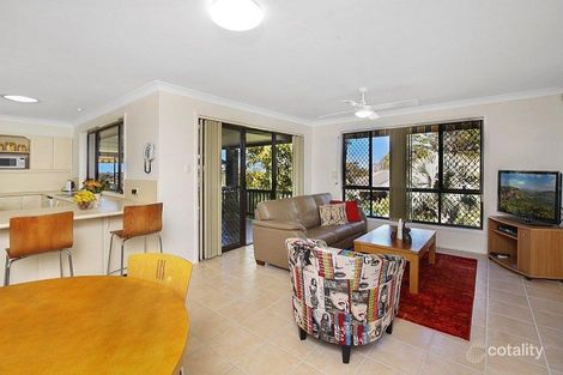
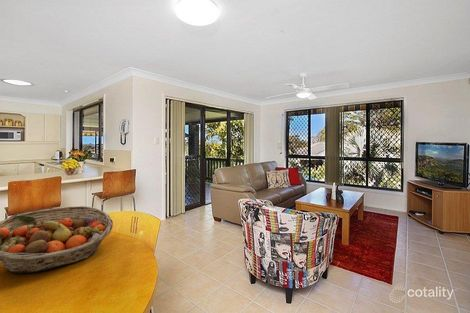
+ fruit basket [0,205,114,274]
